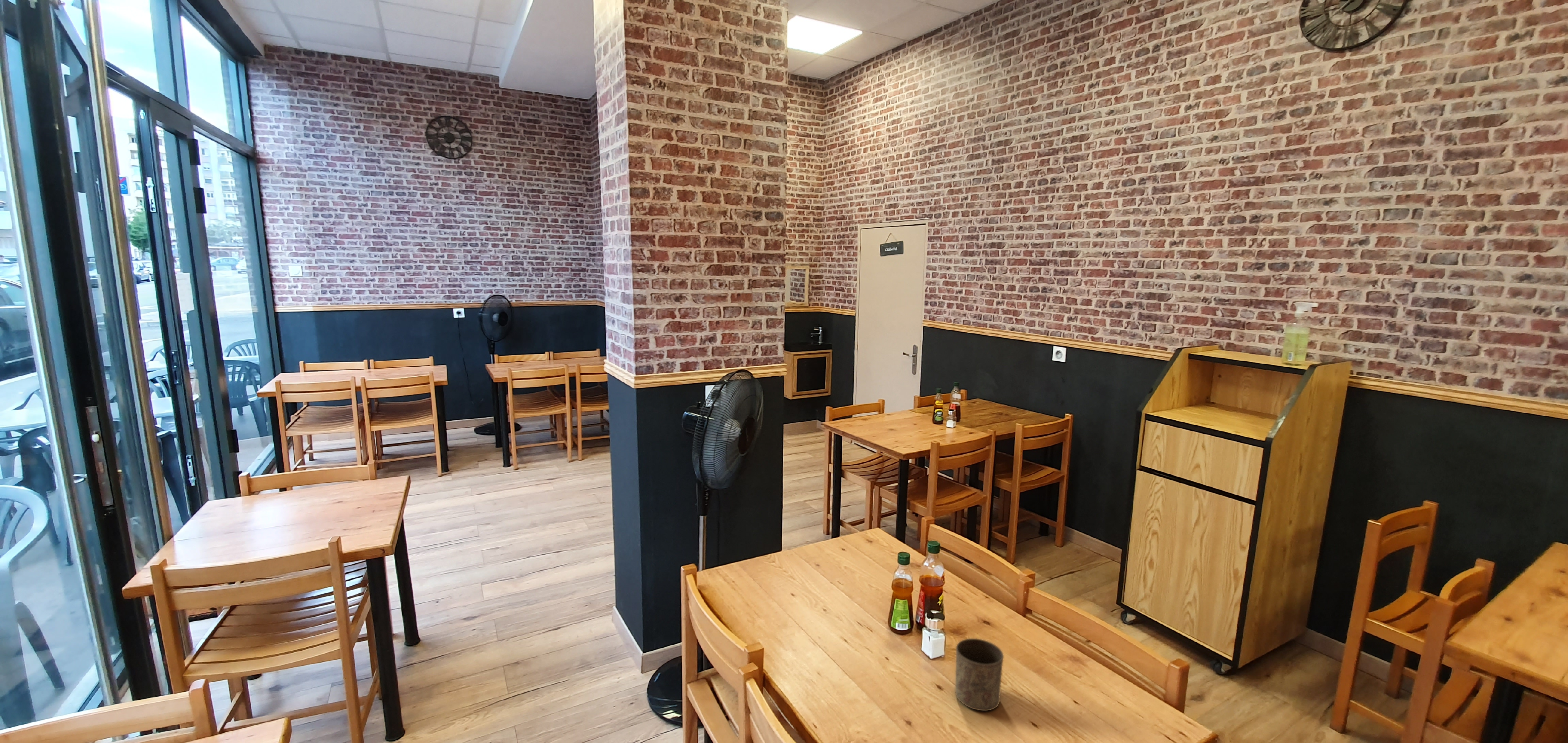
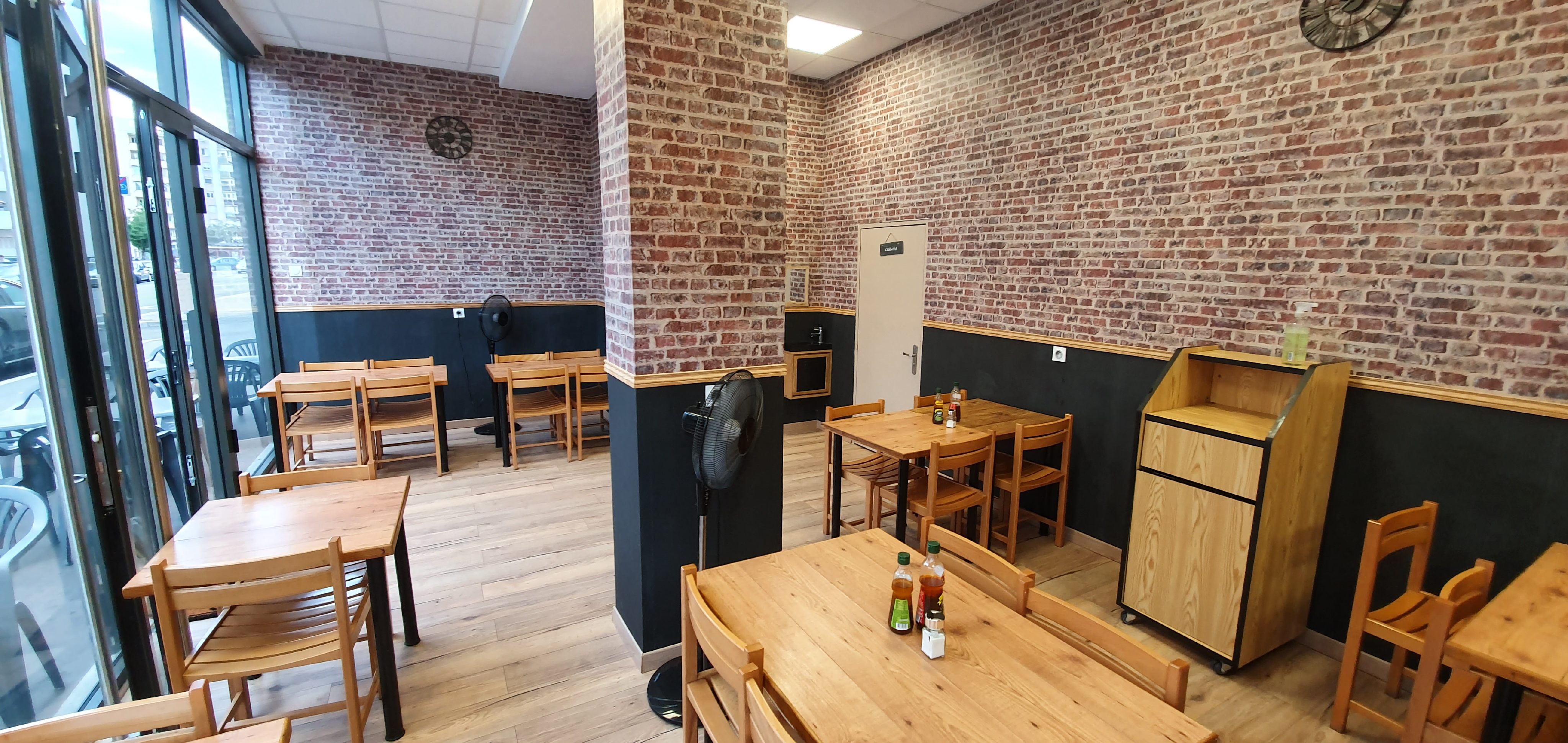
- cup [955,638,1004,711]
